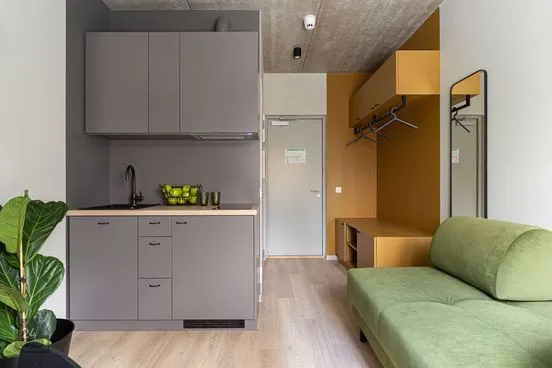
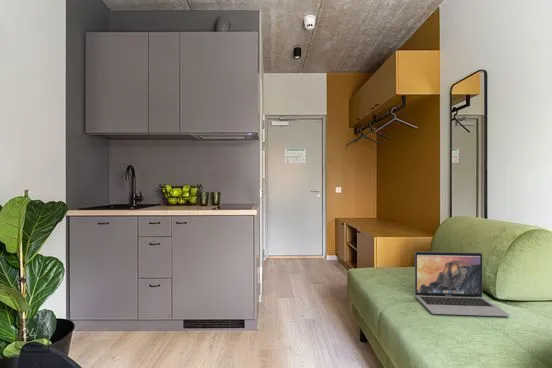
+ laptop [414,251,510,317]
